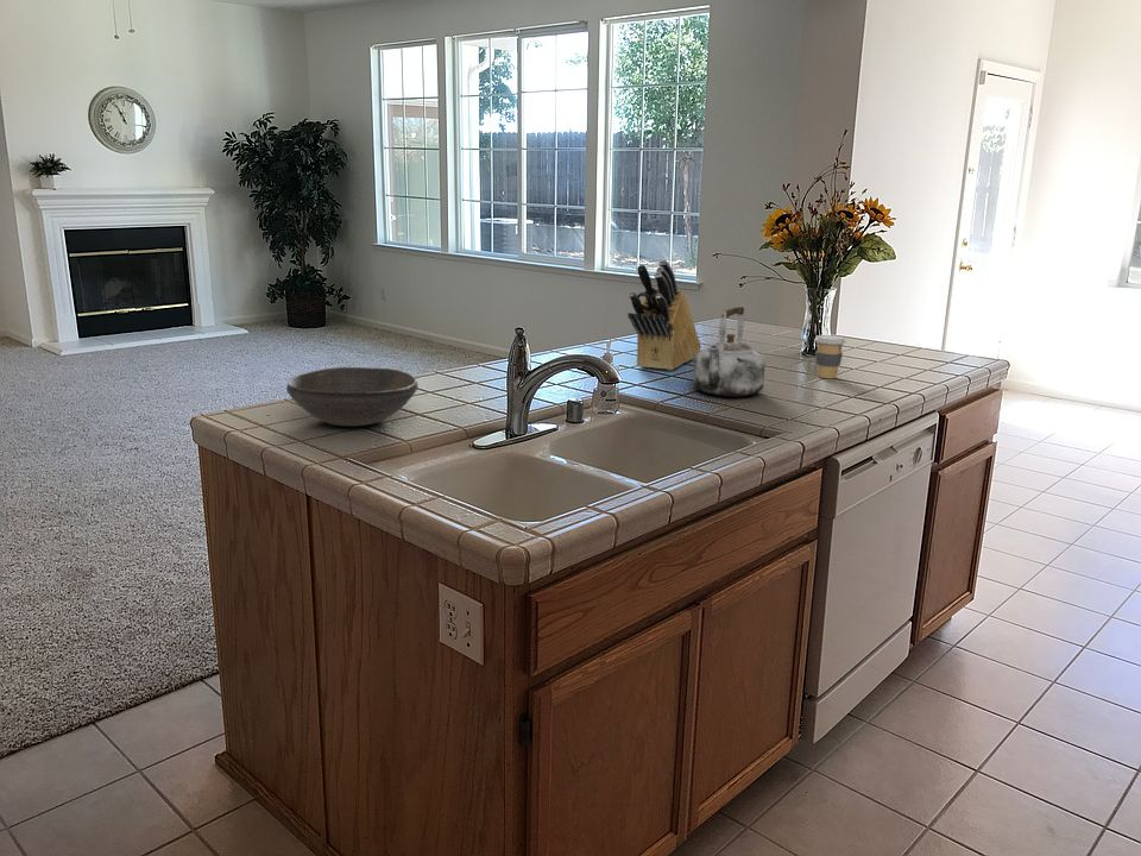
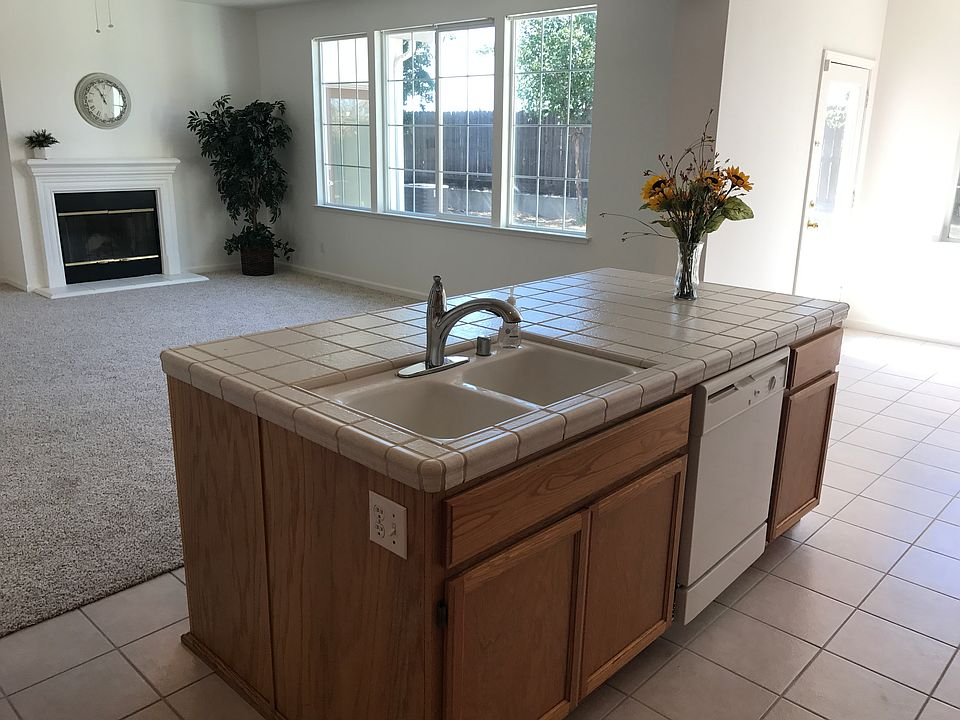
- knife block [626,258,702,372]
- coffee cup [814,334,847,379]
- kettle [693,303,767,398]
- bowl [285,366,420,427]
